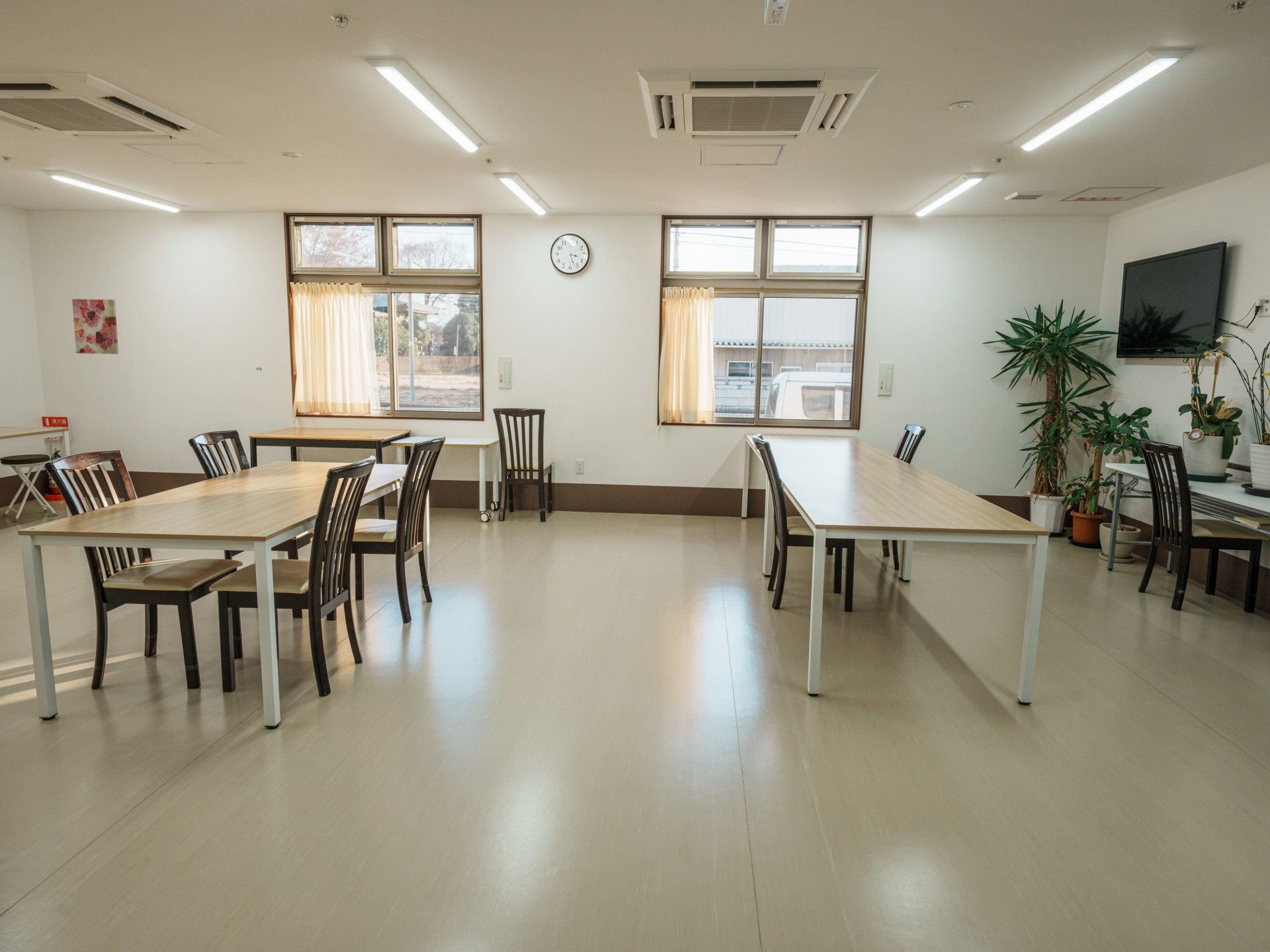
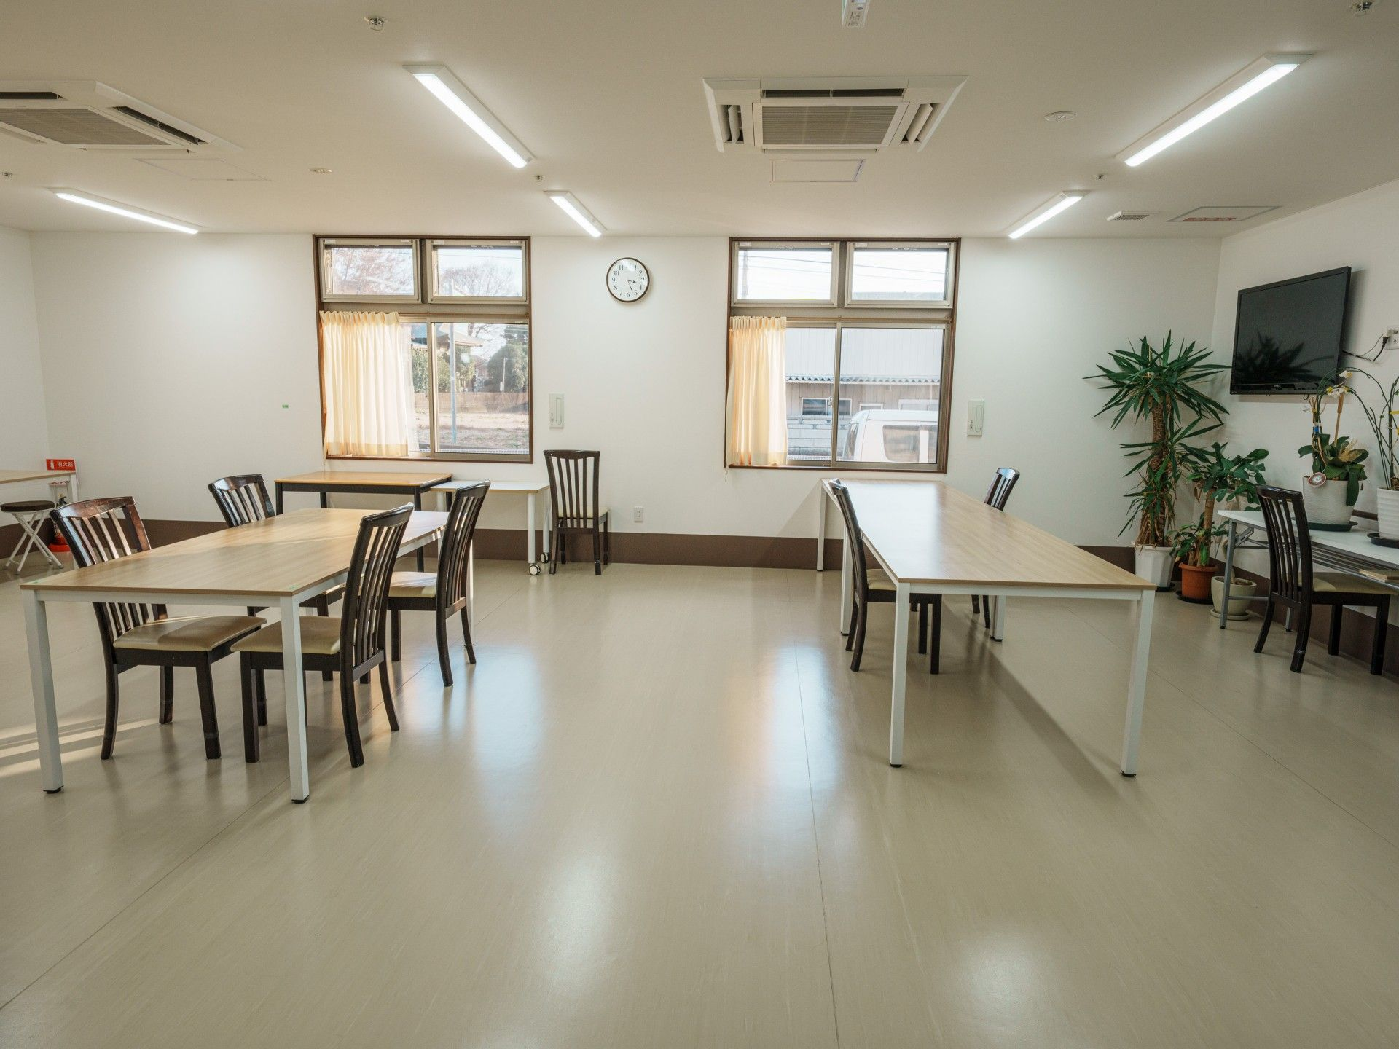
- wall art [71,298,119,355]
